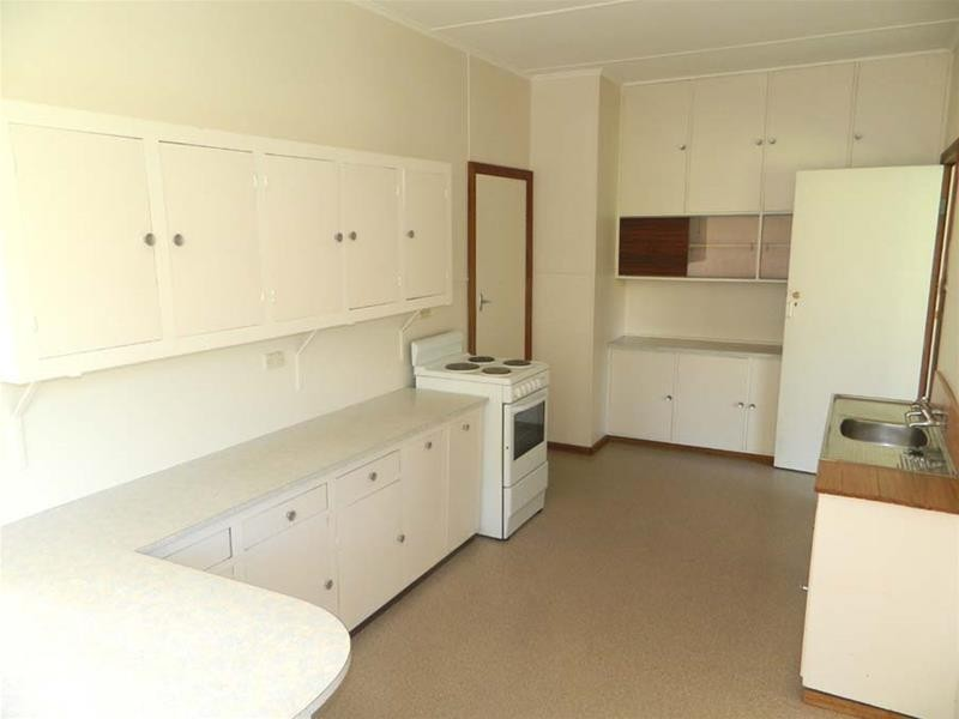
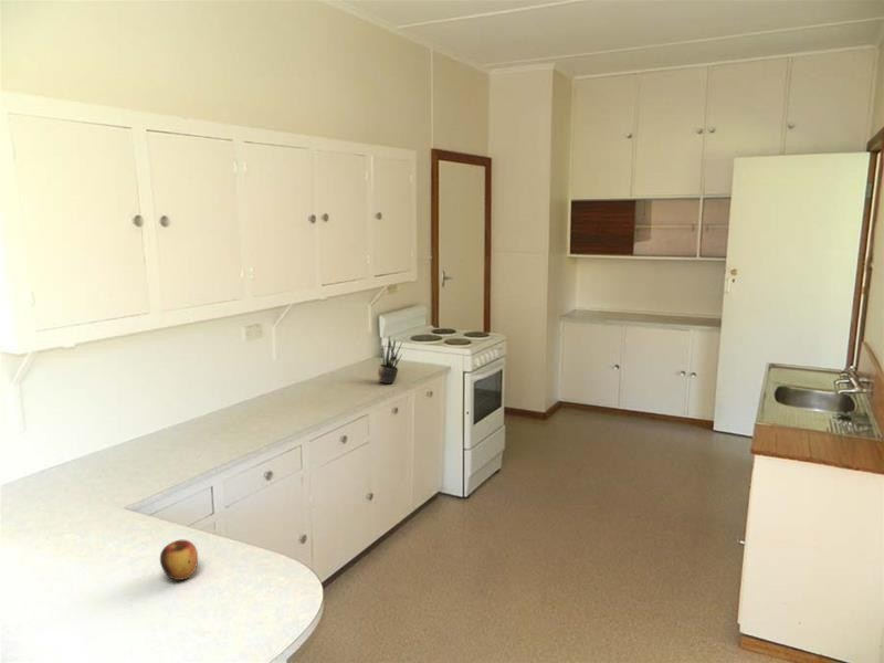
+ potted plant [377,336,403,385]
+ apple [159,539,199,581]
